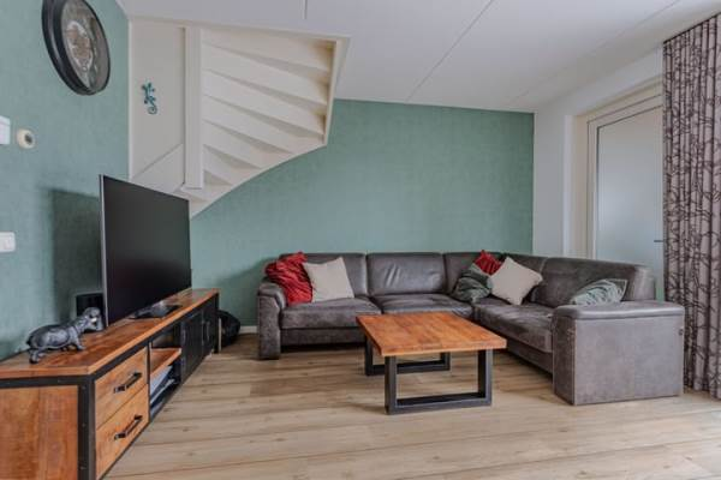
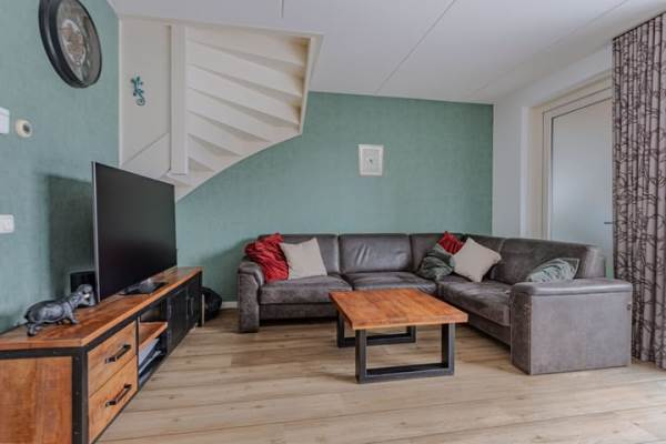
+ wall art [357,143,384,179]
